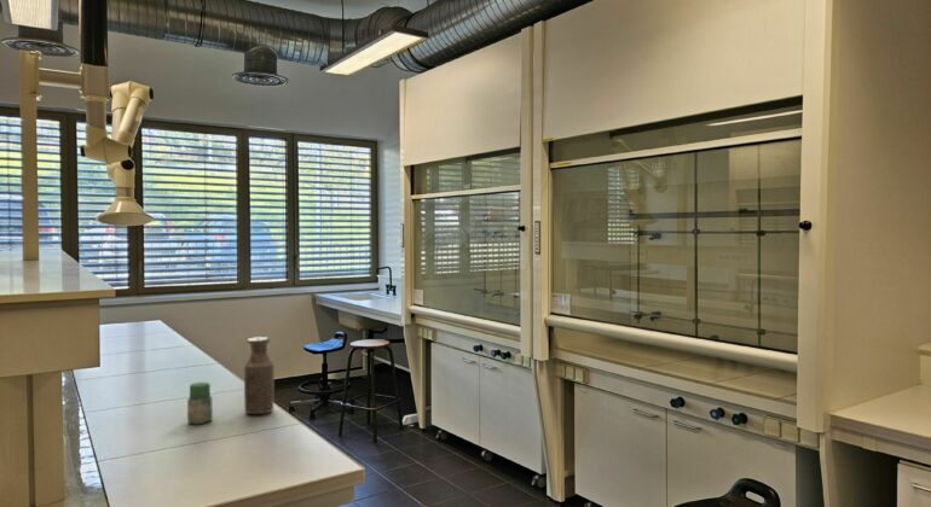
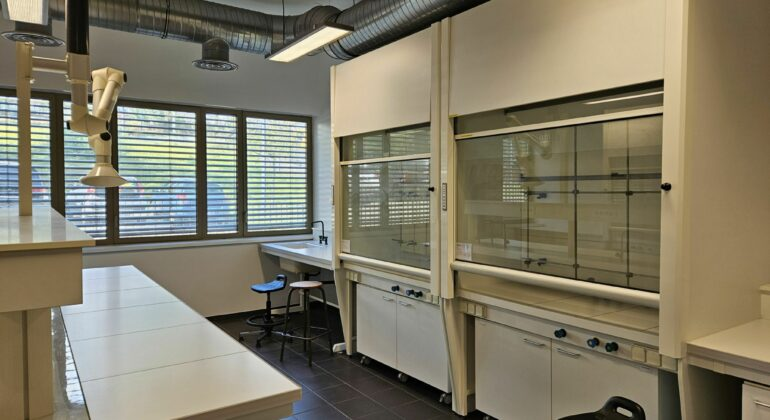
- jar [186,381,214,425]
- bottle [243,336,276,415]
